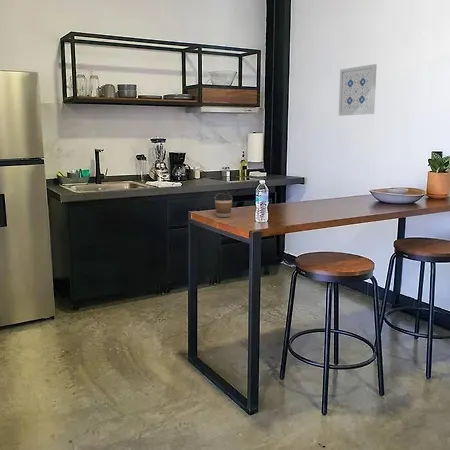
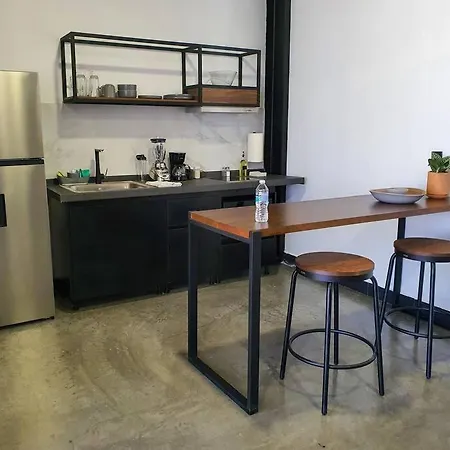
- coffee cup [213,191,234,218]
- wall art [338,63,378,117]
